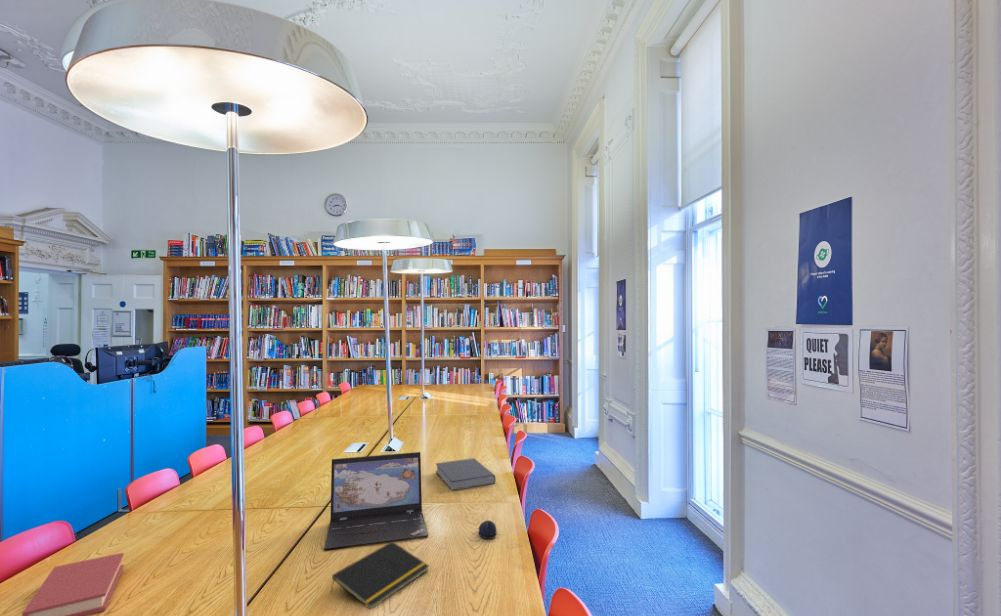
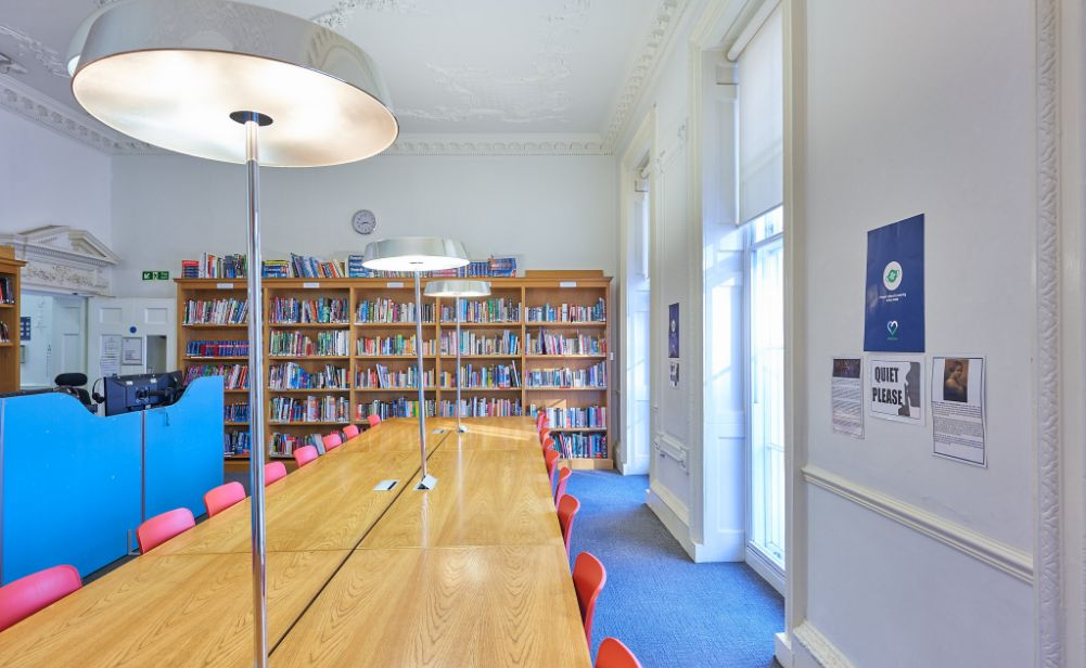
- computer mouse [478,519,498,540]
- book [21,552,125,616]
- notepad [330,541,430,610]
- laptop [323,451,429,550]
- book [435,457,497,491]
